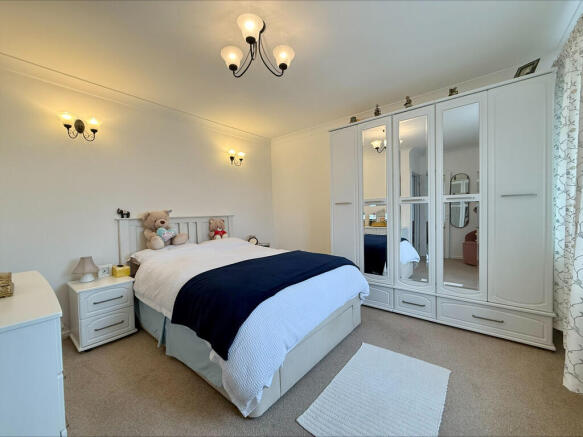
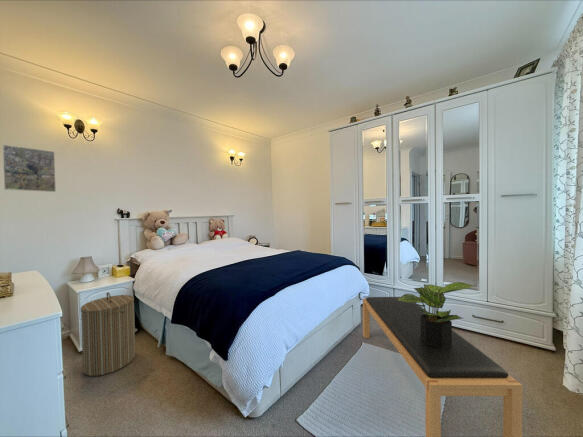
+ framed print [2,144,57,193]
+ laundry hamper [80,291,136,377]
+ potted plant [397,281,477,348]
+ bench [362,296,523,437]
